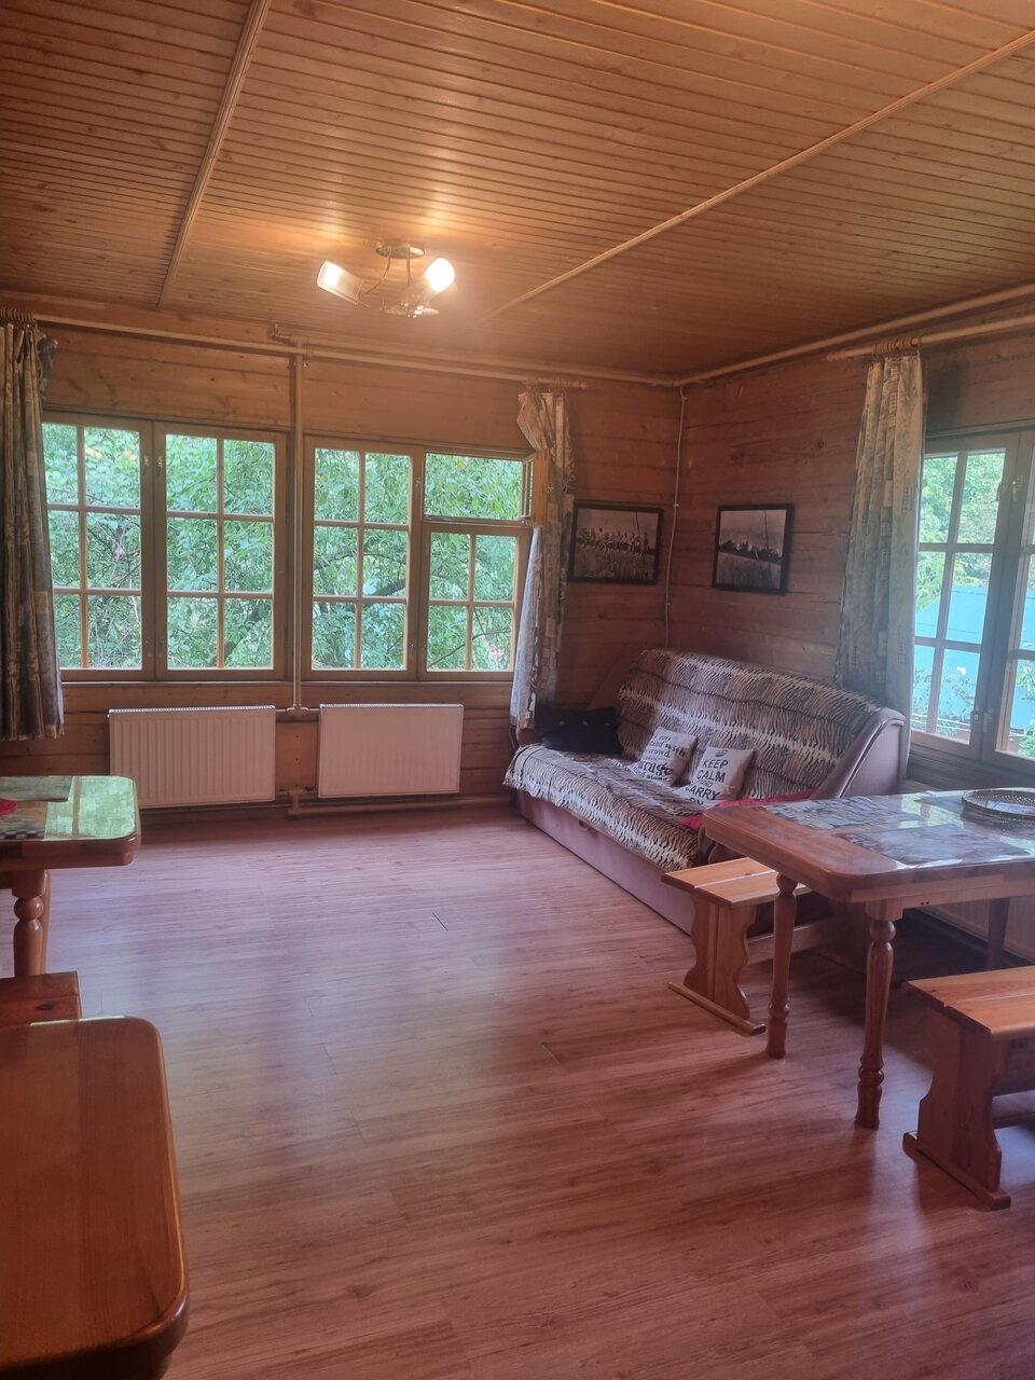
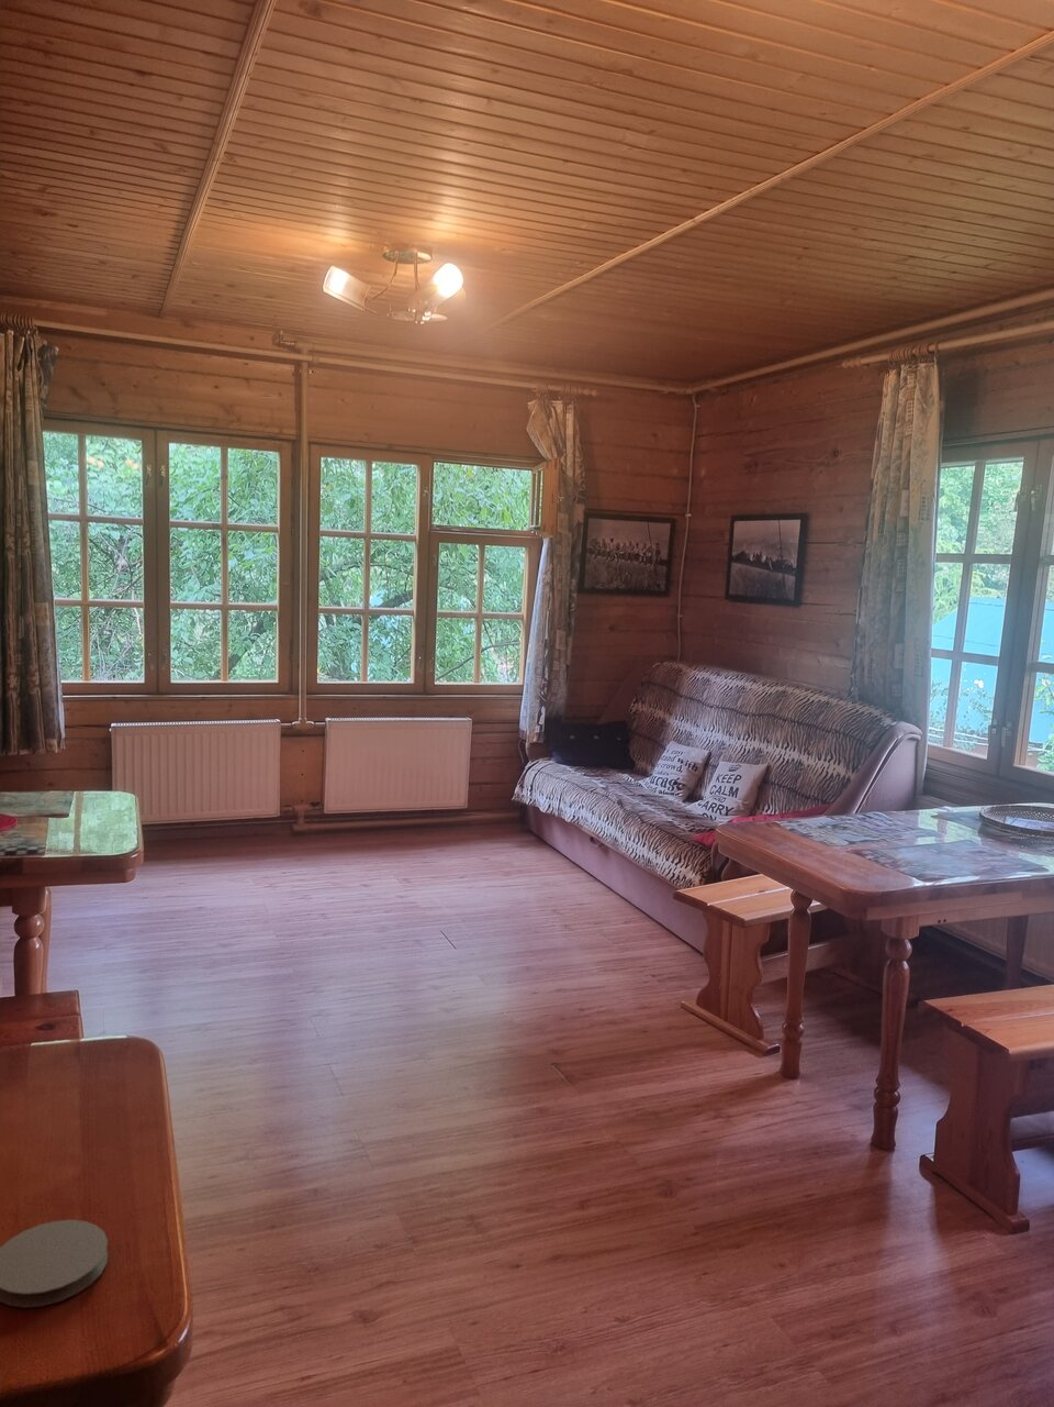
+ coaster [0,1219,108,1310]
